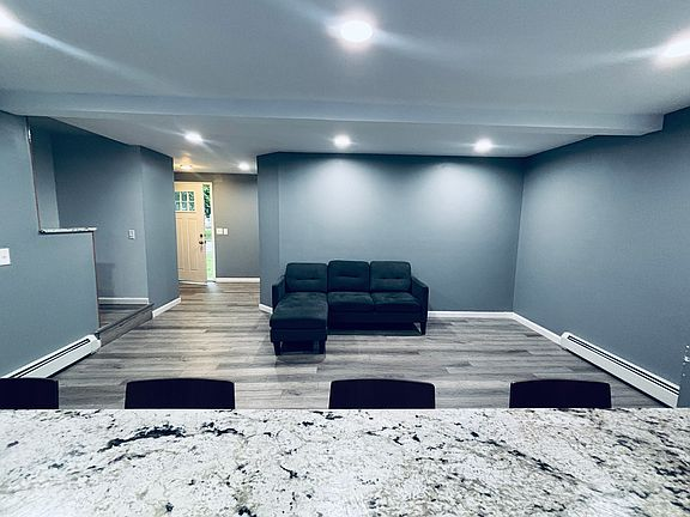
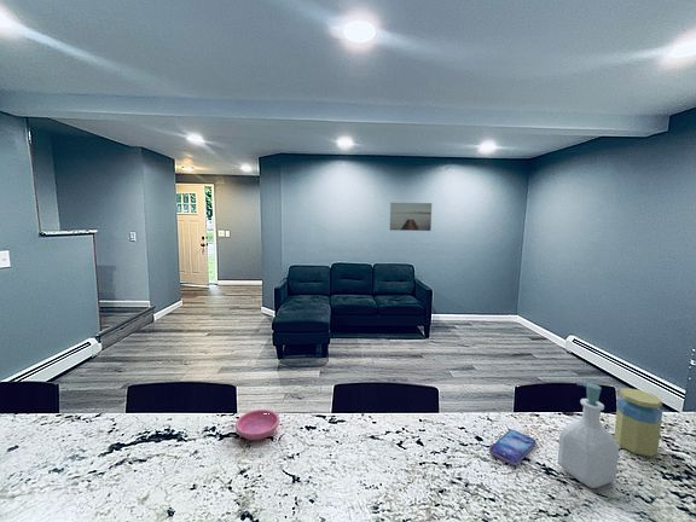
+ wall art [389,202,433,232]
+ saucer [234,408,280,441]
+ smartphone [488,429,538,466]
+ jar [613,387,663,457]
+ soap bottle [557,382,620,489]
